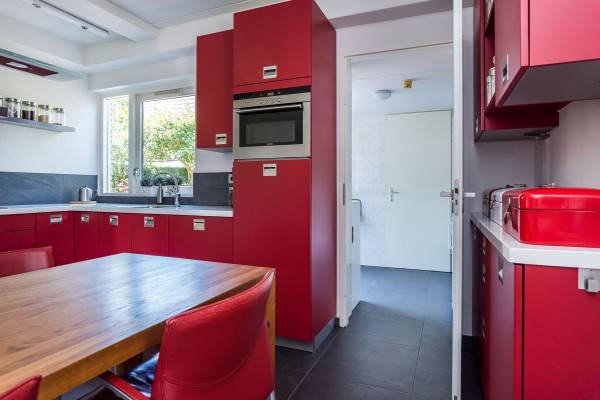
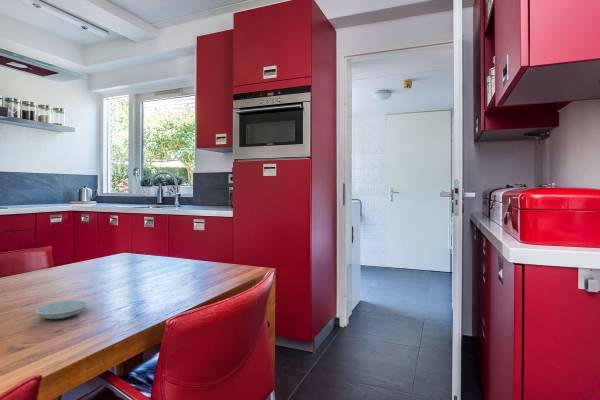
+ saucer [35,300,89,320]
